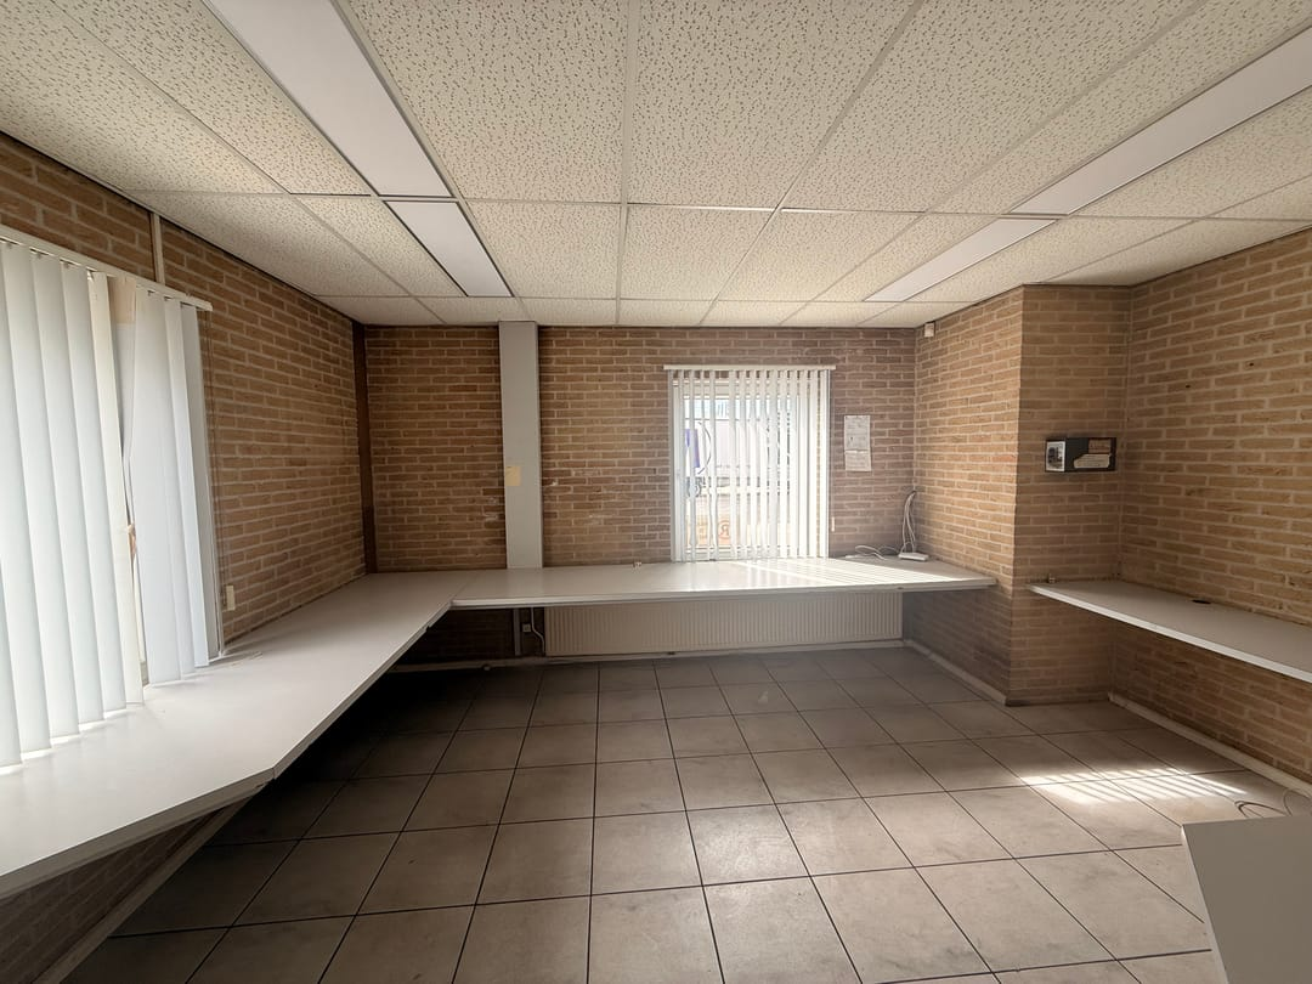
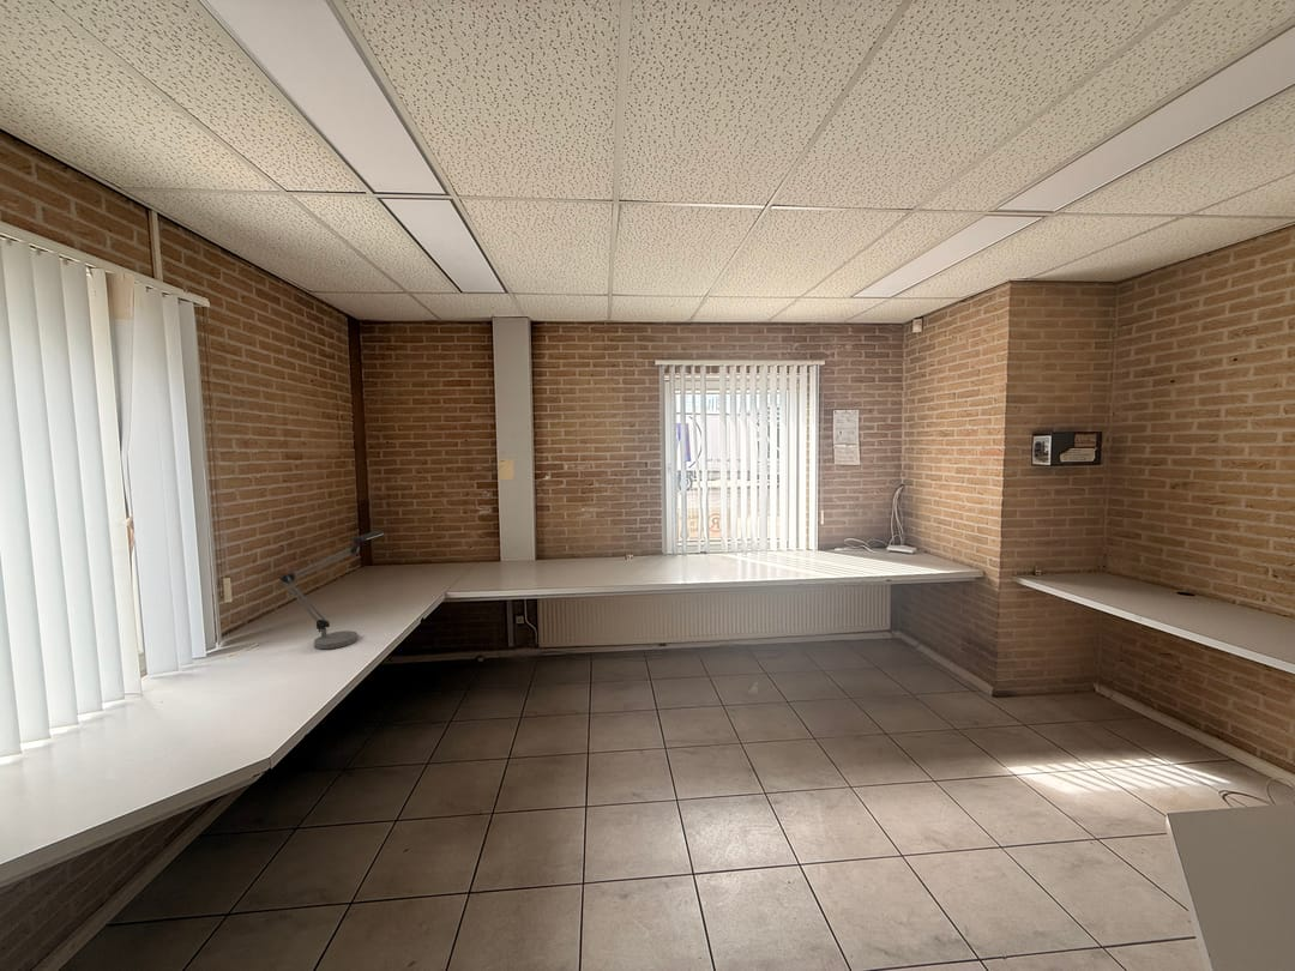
+ desk lamp [278,530,385,650]
